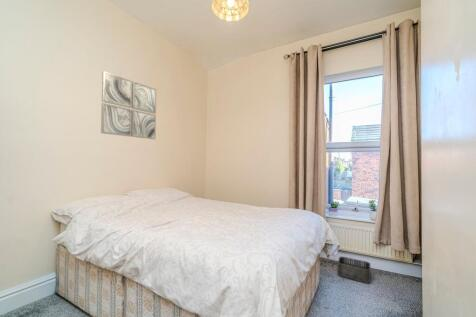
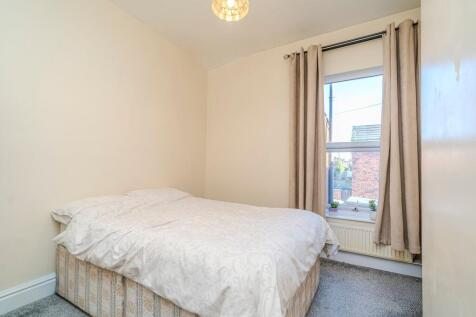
- storage bin [337,256,372,284]
- wall art [100,70,157,140]
